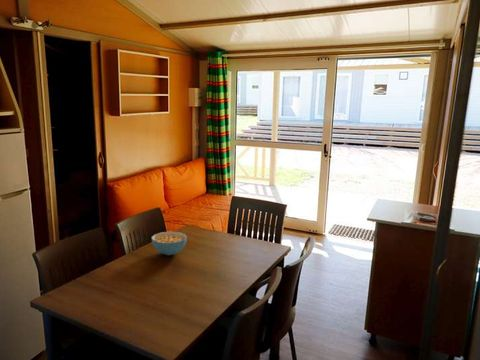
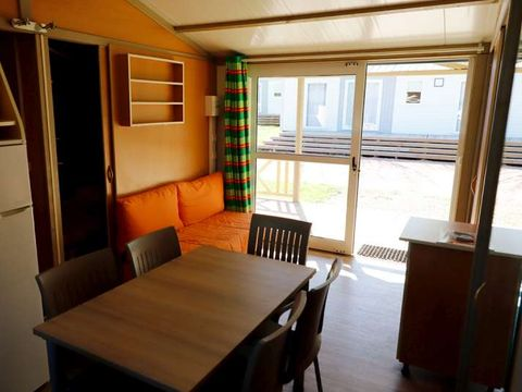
- cereal bowl [150,231,188,256]
